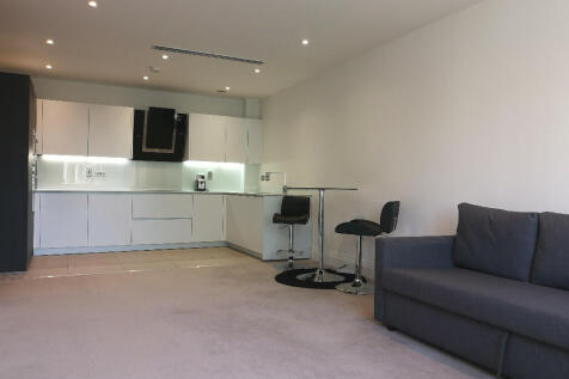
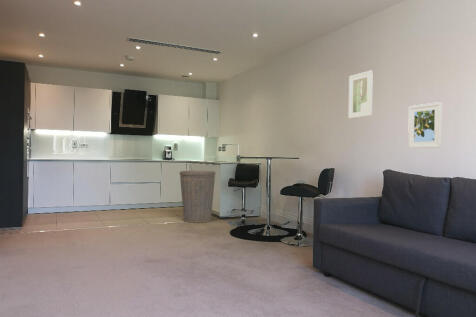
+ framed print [407,101,443,149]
+ trash can [179,170,216,223]
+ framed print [348,70,374,119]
